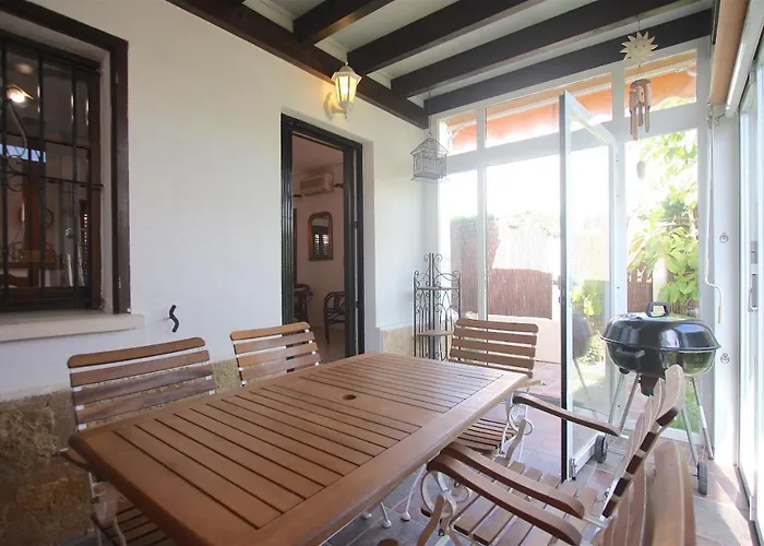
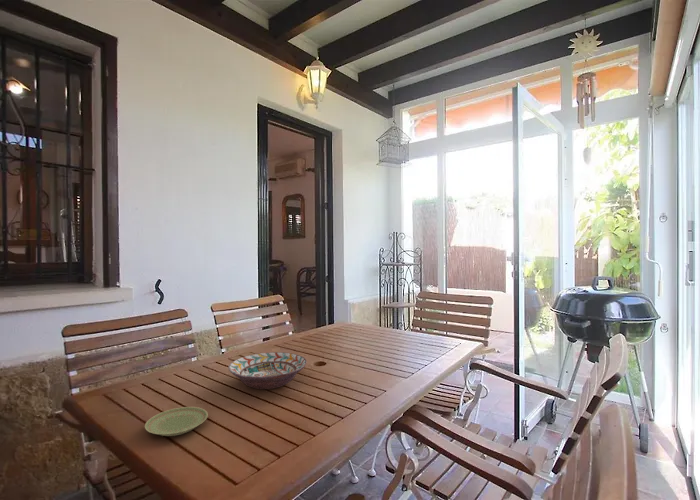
+ decorative bowl [227,351,308,390]
+ plate [144,406,209,437]
